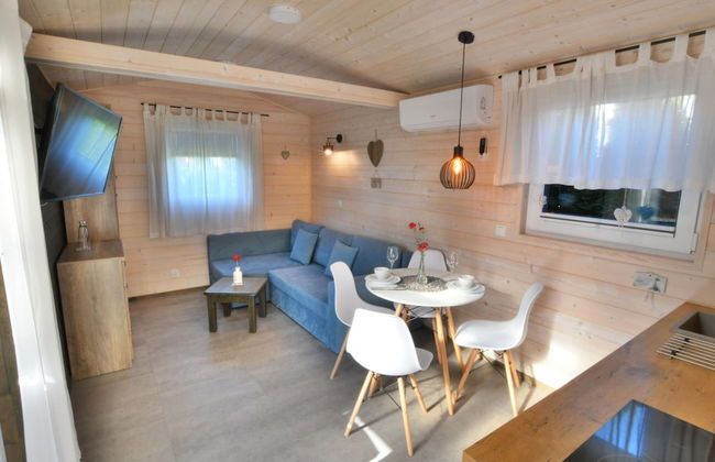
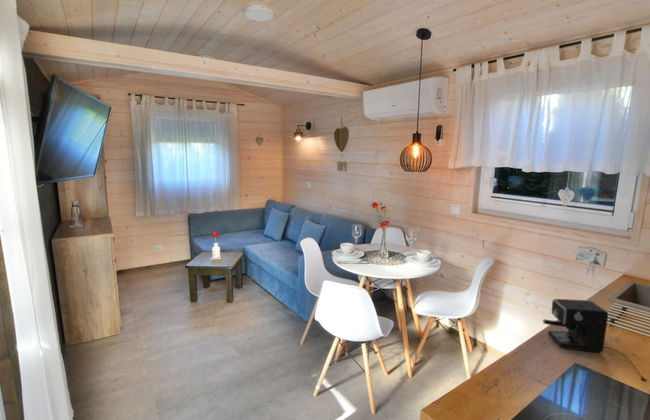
+ coffee maker [542,298,650,383]
